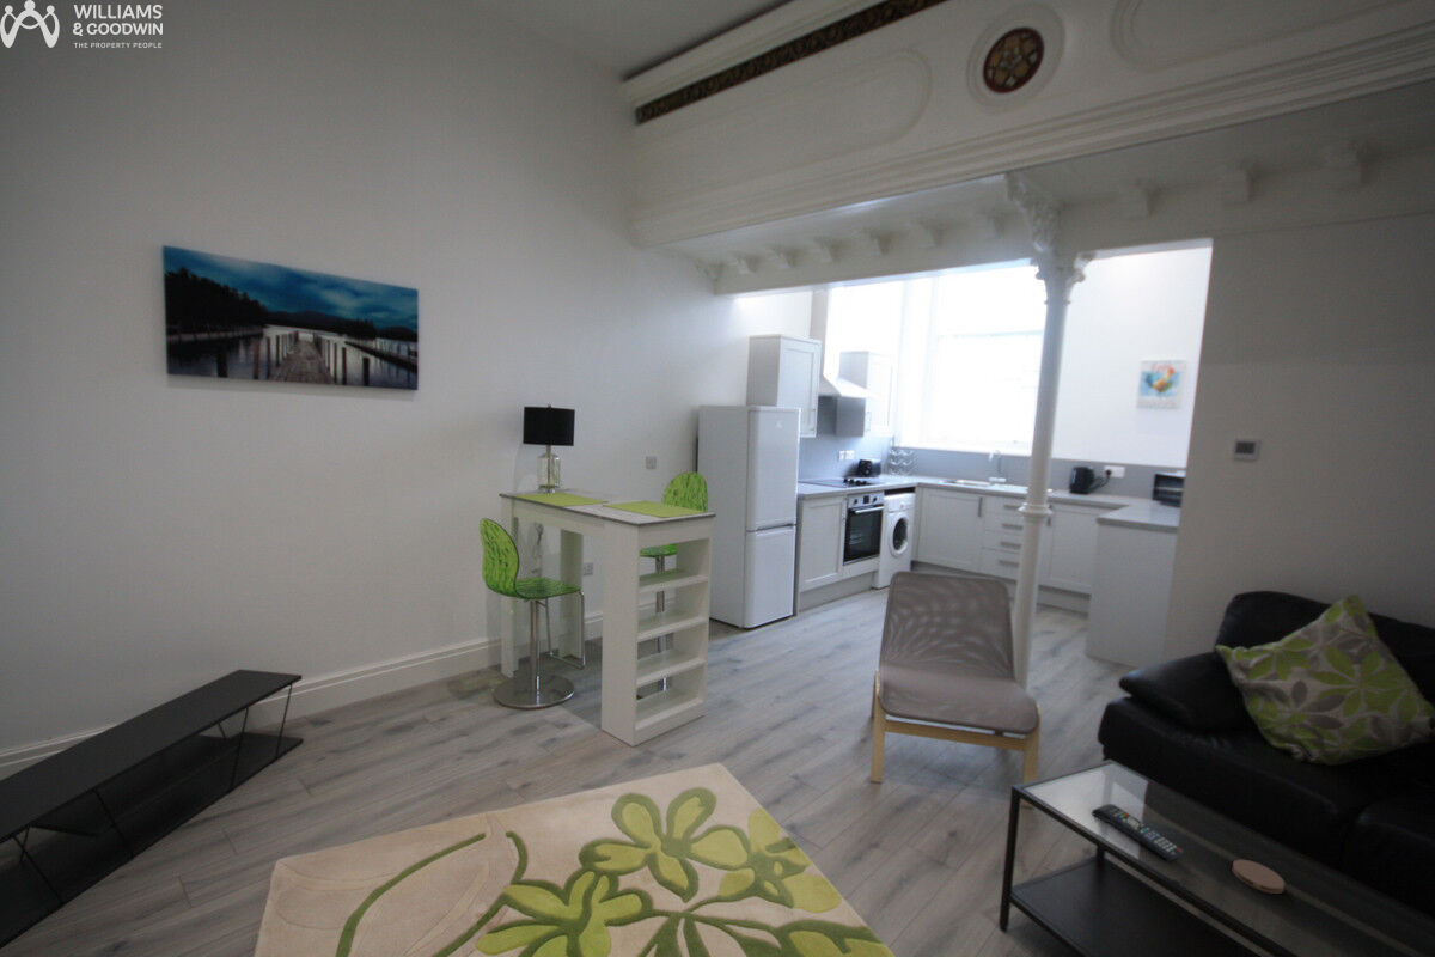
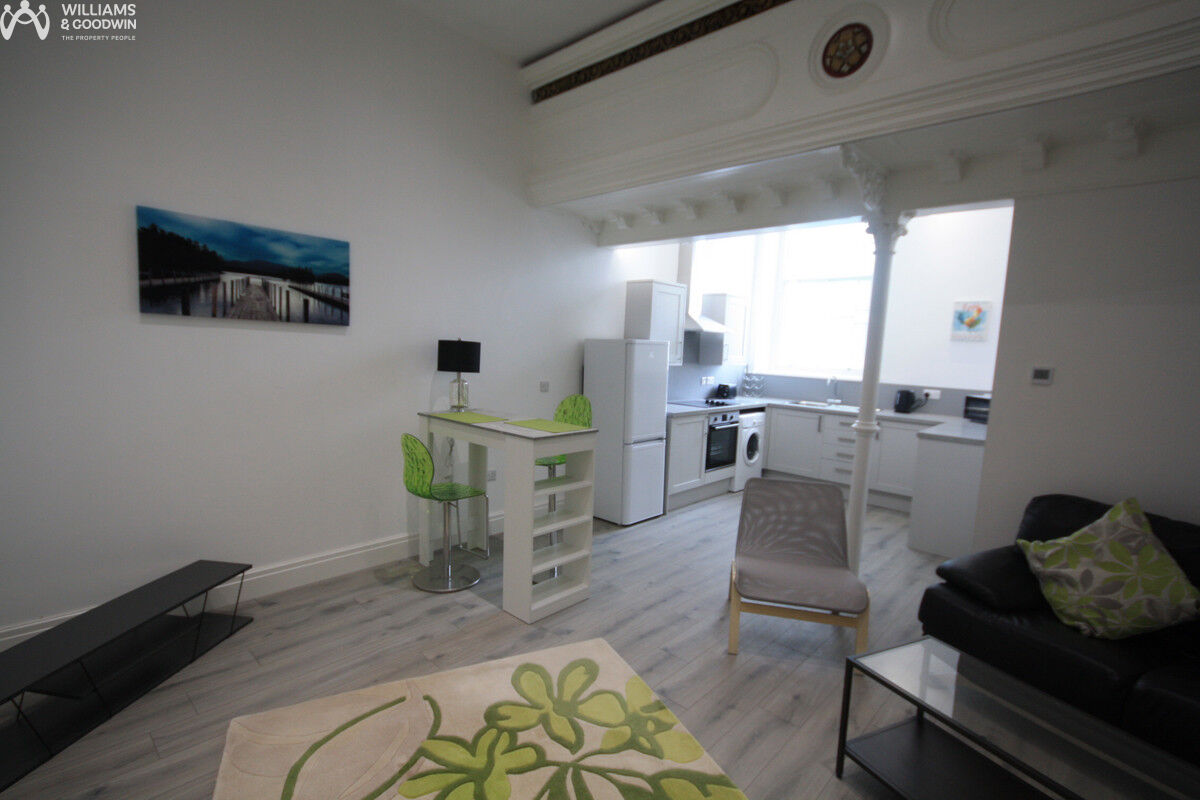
- coaster [1232,859,1286,895]
- remote control [1091,803,1187,861]
